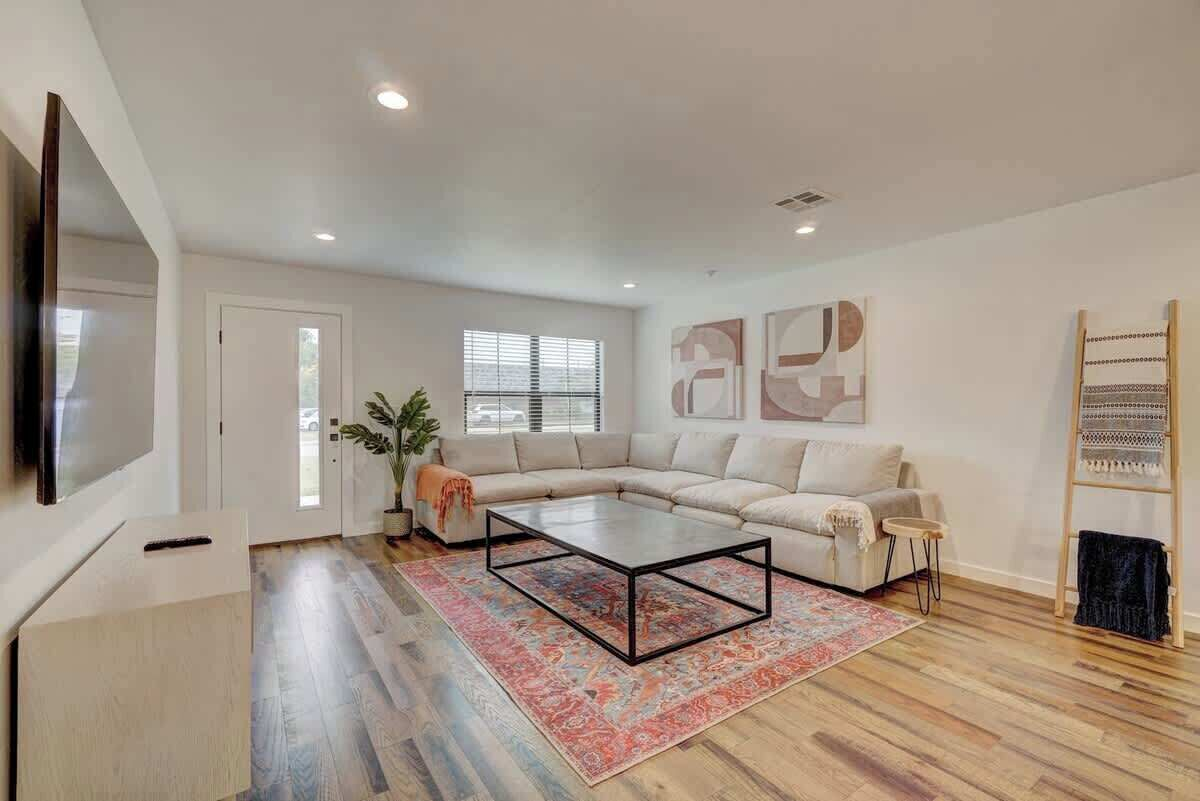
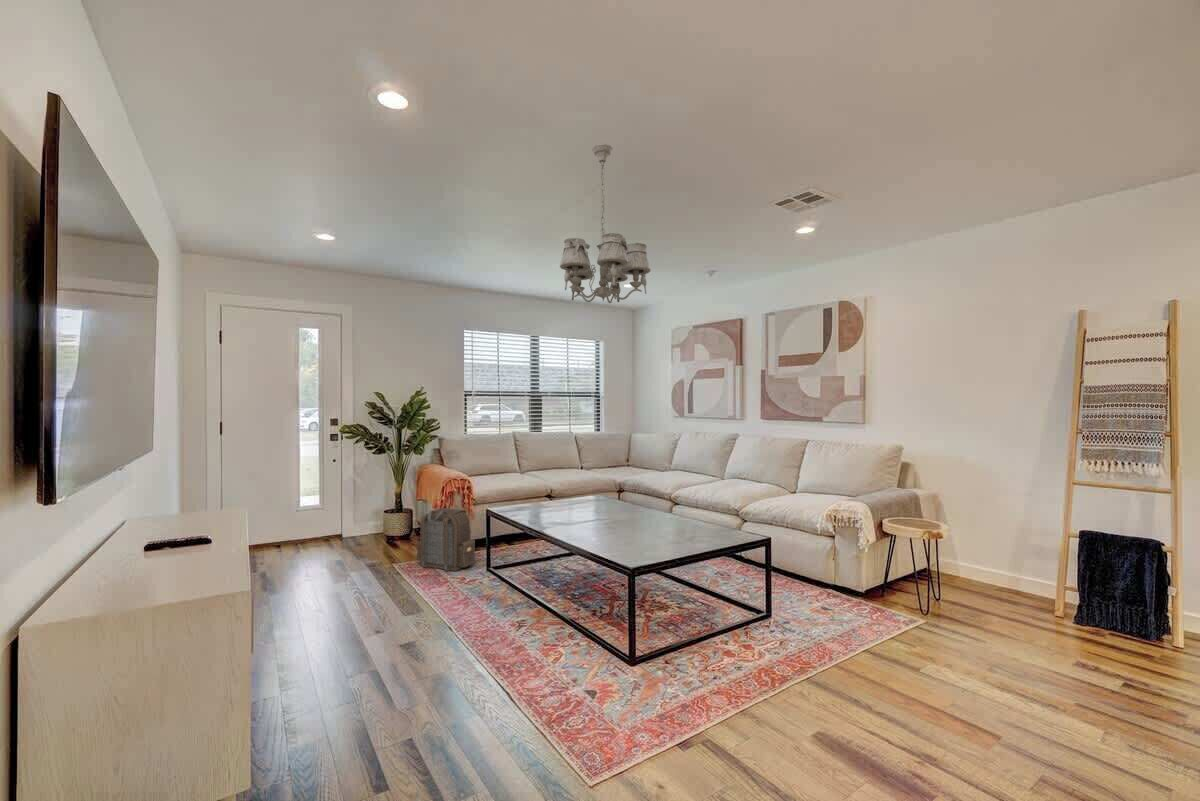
+ chandelier [559,143,652,304]
+ backpack [415,507,477,572]
